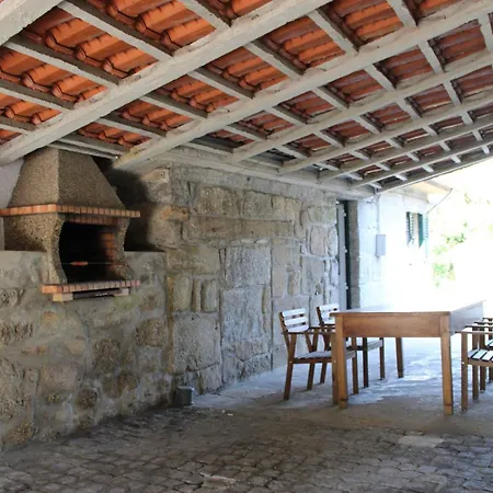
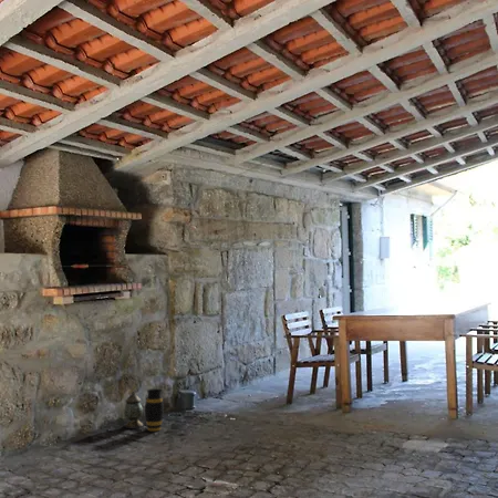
+ vase [144,387,165,432]
+ lantern [123,391,144,429]
